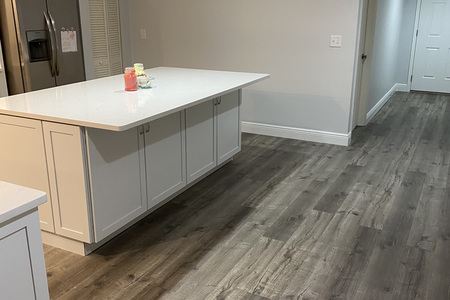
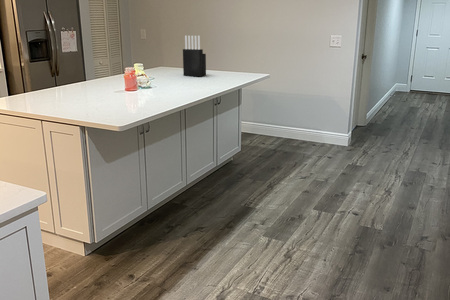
+ knife block [182,35,207,77]
